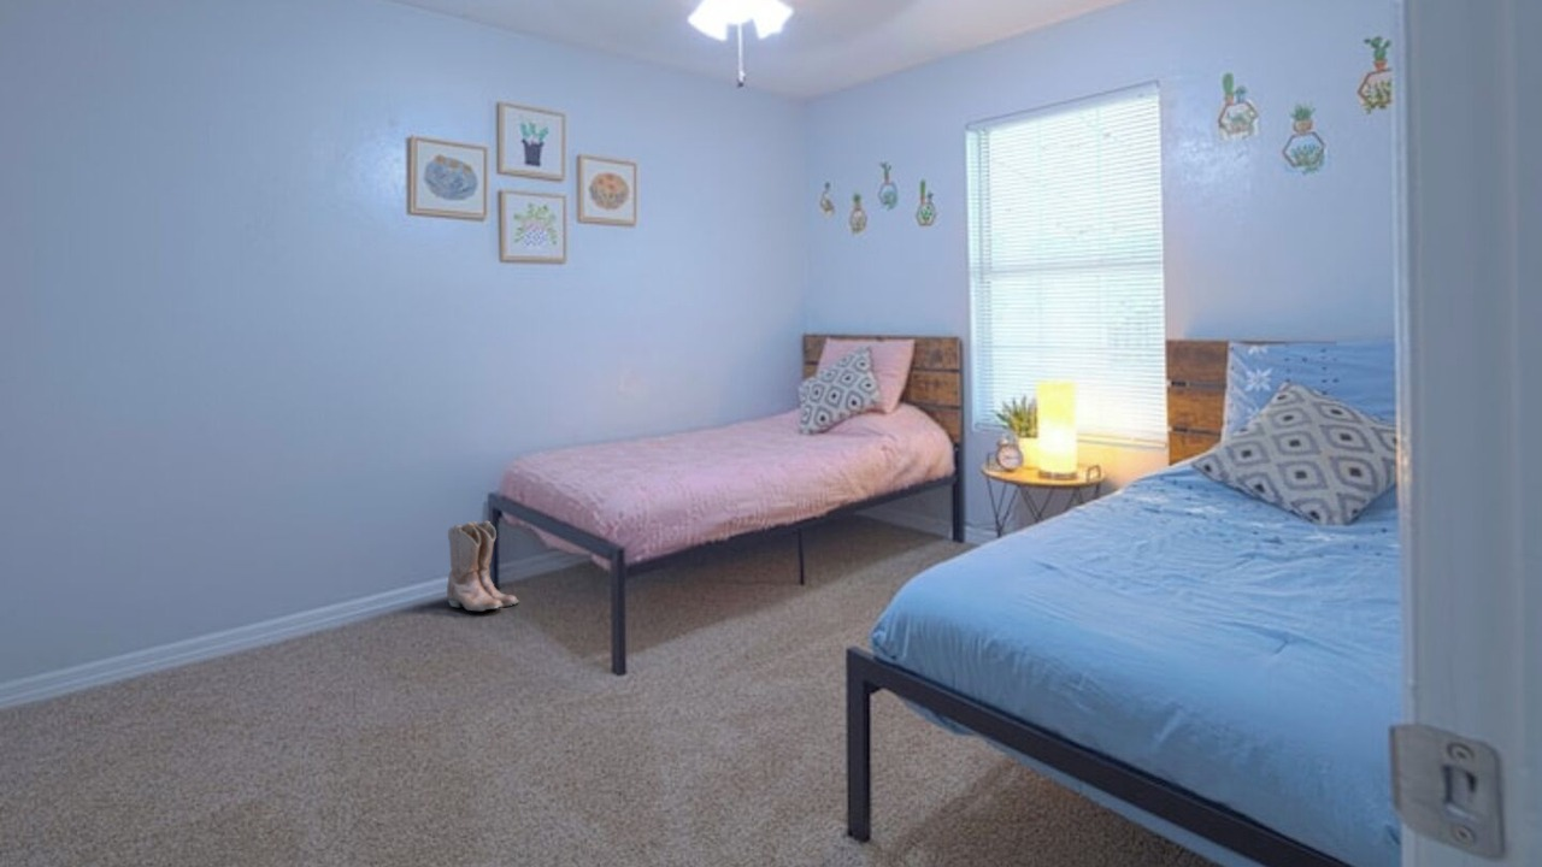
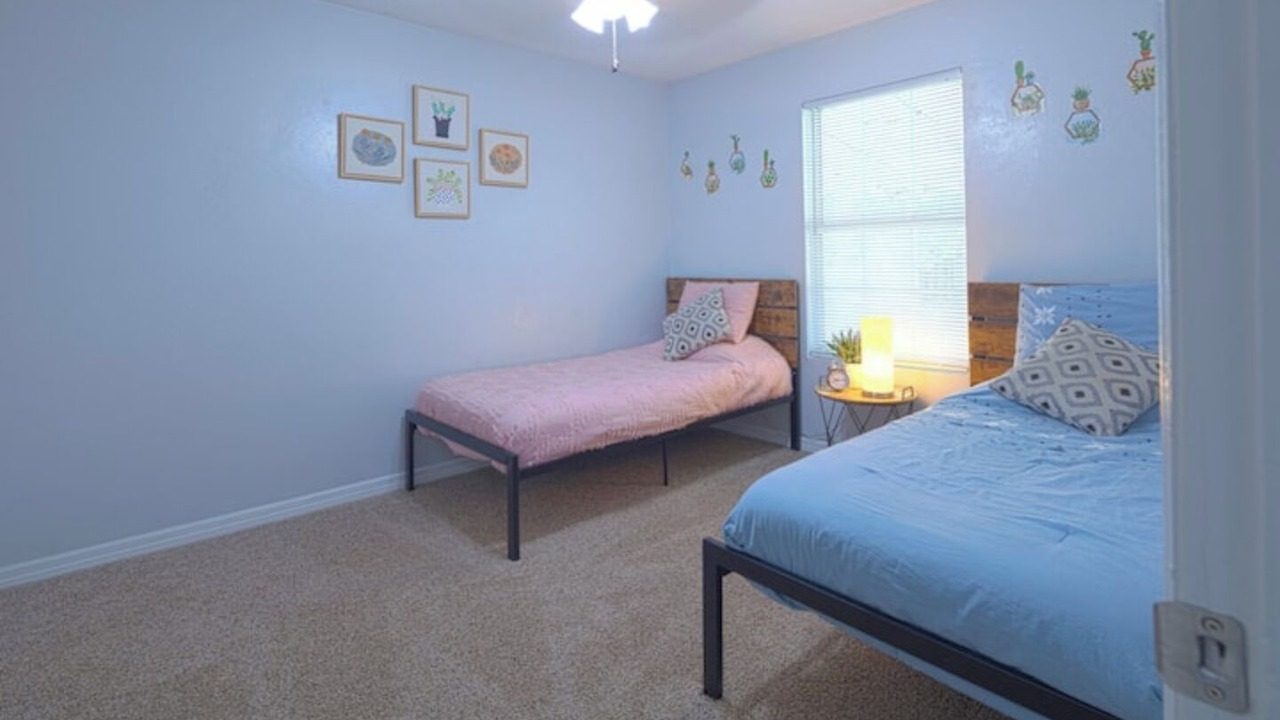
- boots [446,520,520,612]
